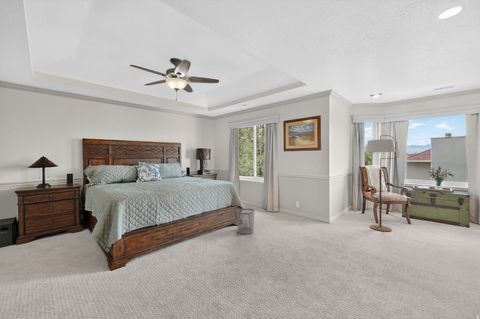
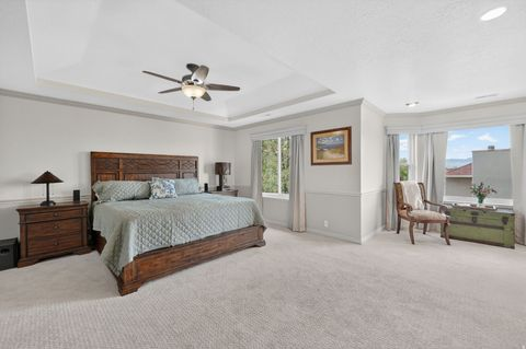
- waste bin [235,207,255,235]
- floor lamp [365,134,400,233]
